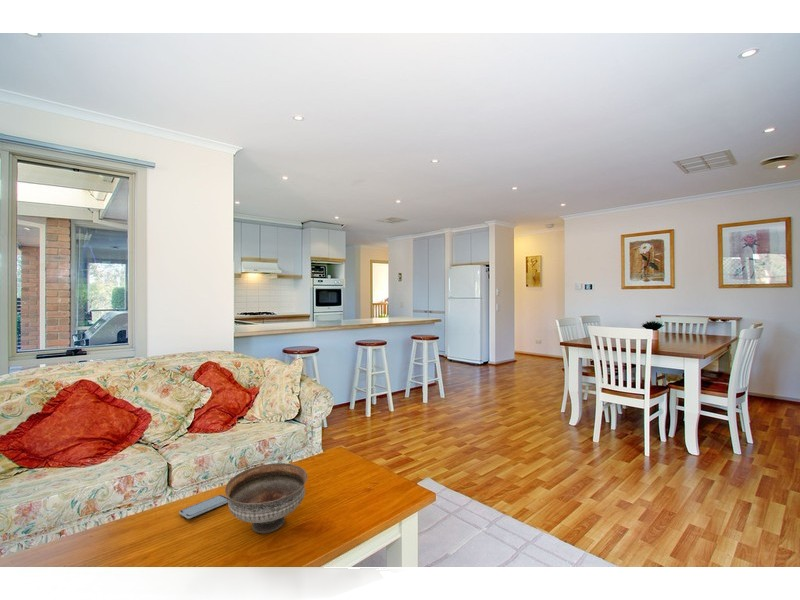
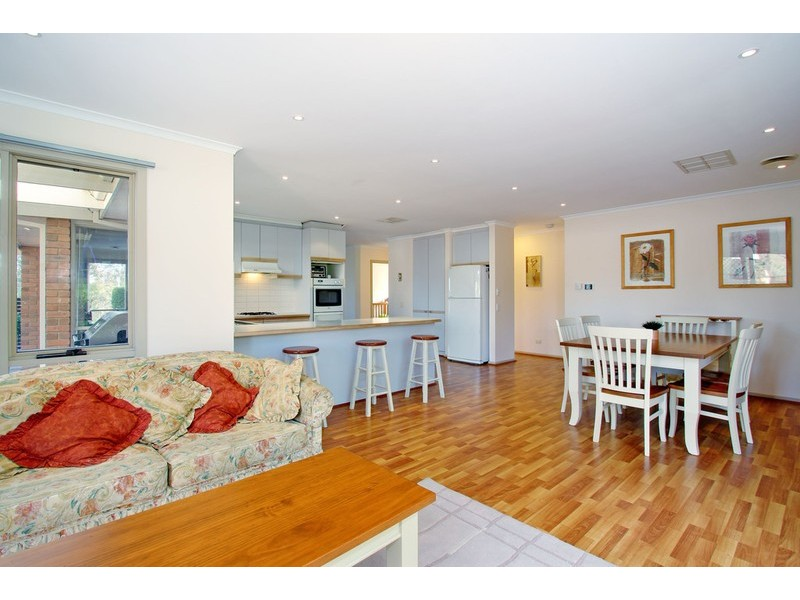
- smartphone [178,494,229,519]
- bowl [224,462,309,534]
